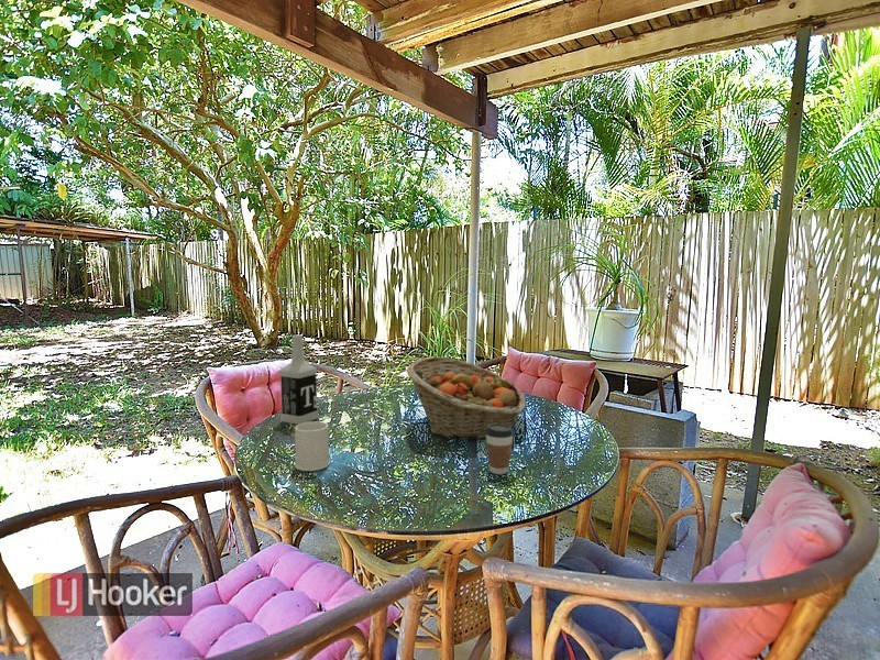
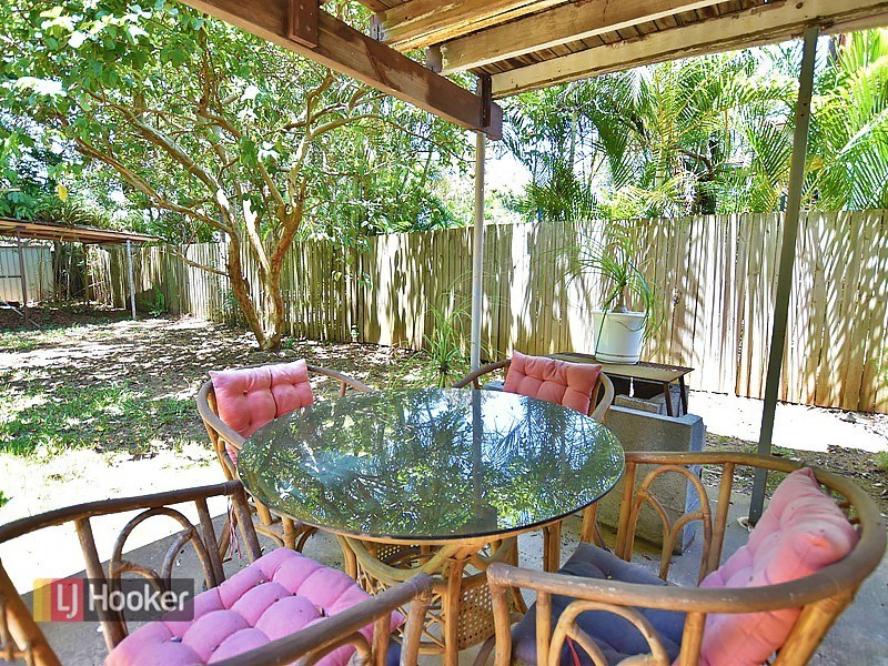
- coffee cup [485,425,515,475]
- mug [294,420,331,472]
- vodka [278,333,319,426]
- fruit basket [406,355,527,440]
